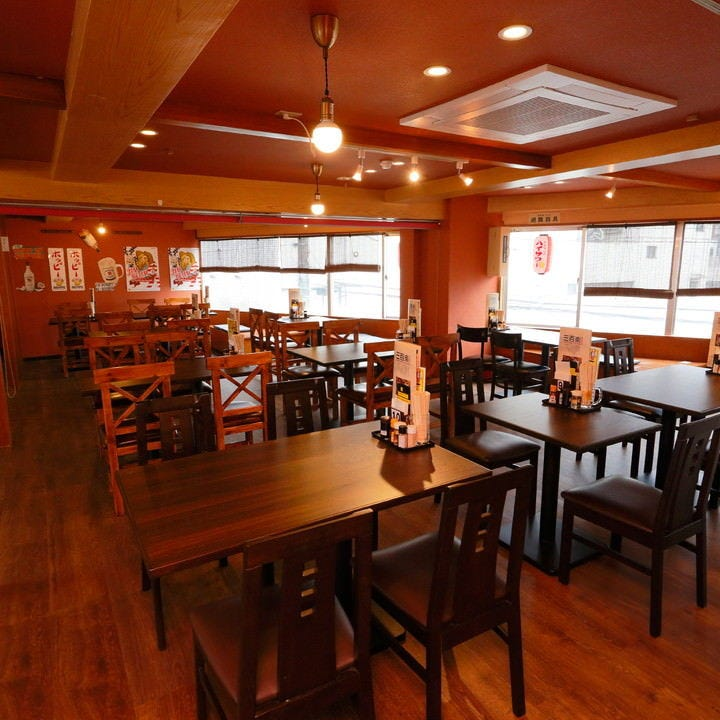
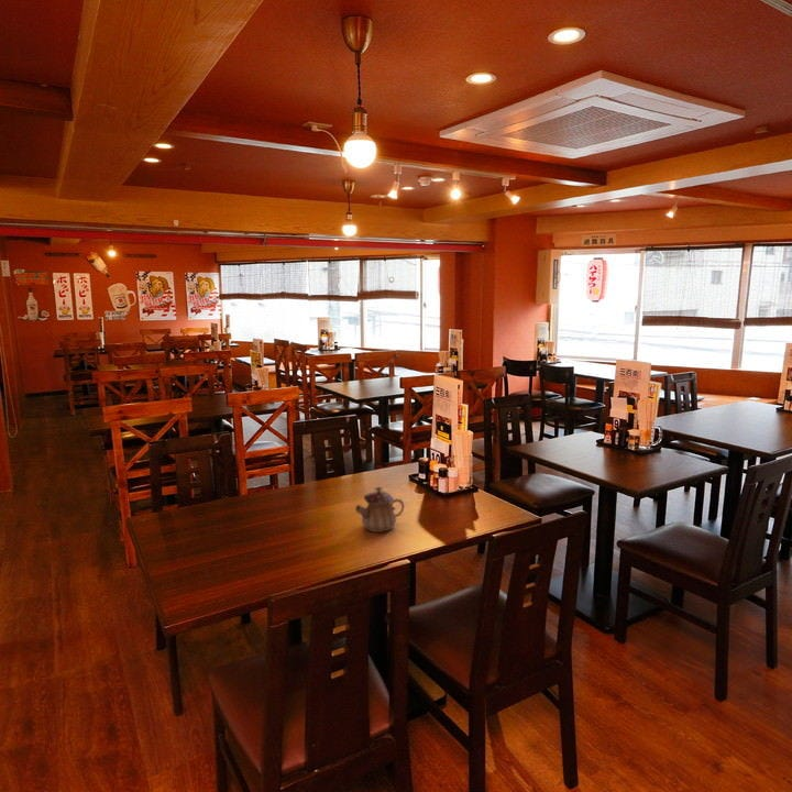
+ teapot [354,485,406,534]
